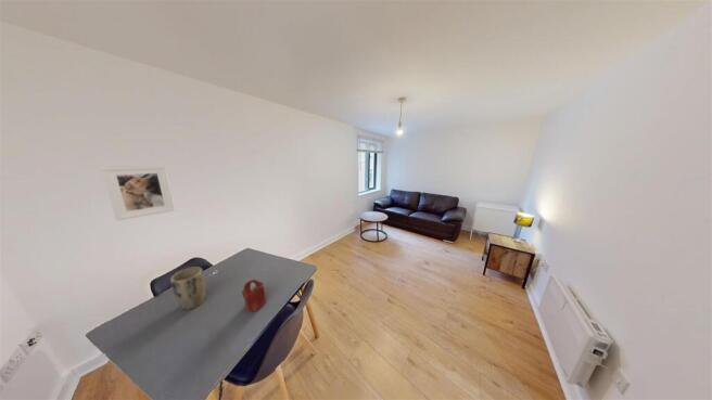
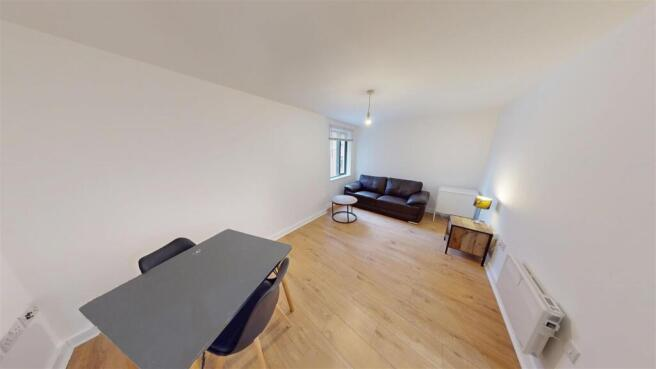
- plant pot [169,267,206,311]
- candle [241,279,267,312]
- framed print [99,165,177,221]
